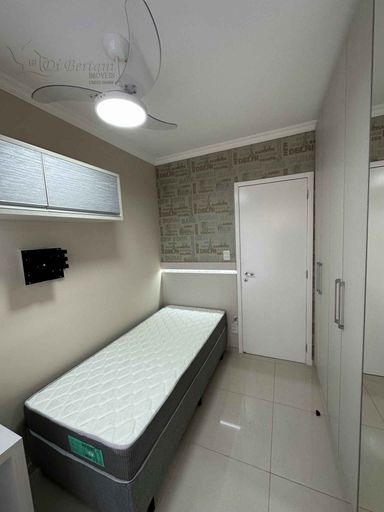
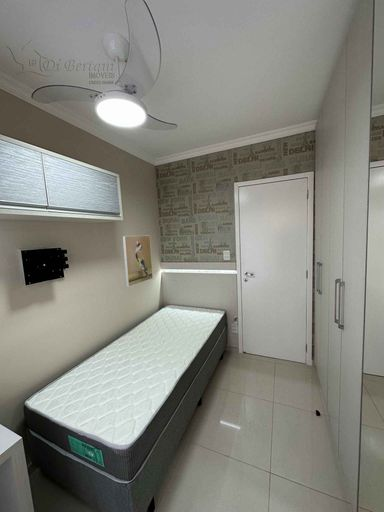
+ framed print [122,235,154,288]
